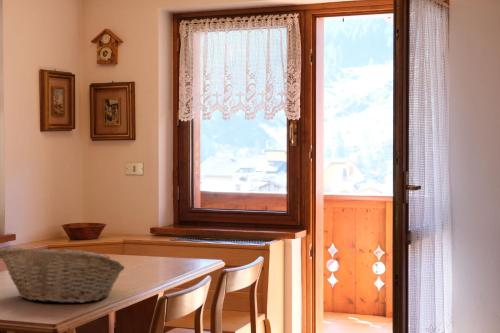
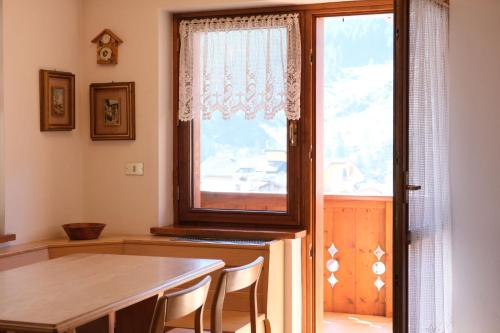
- fruit basket [0,247,126,304]
